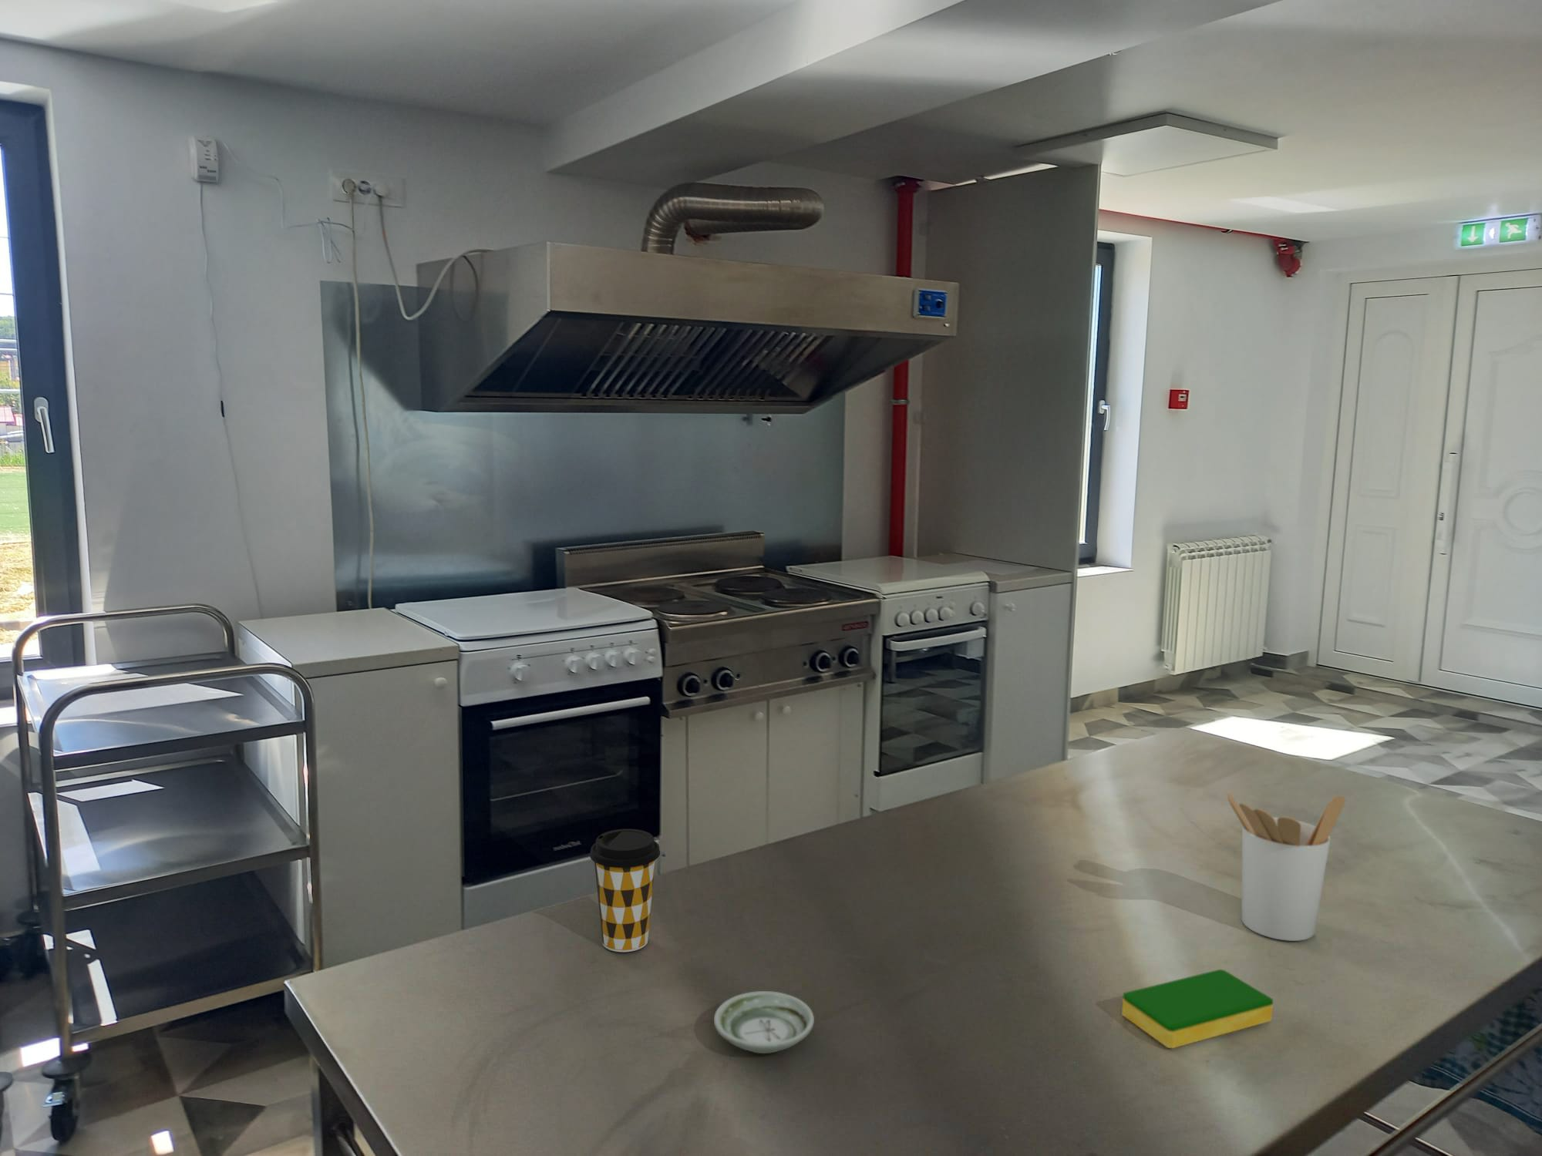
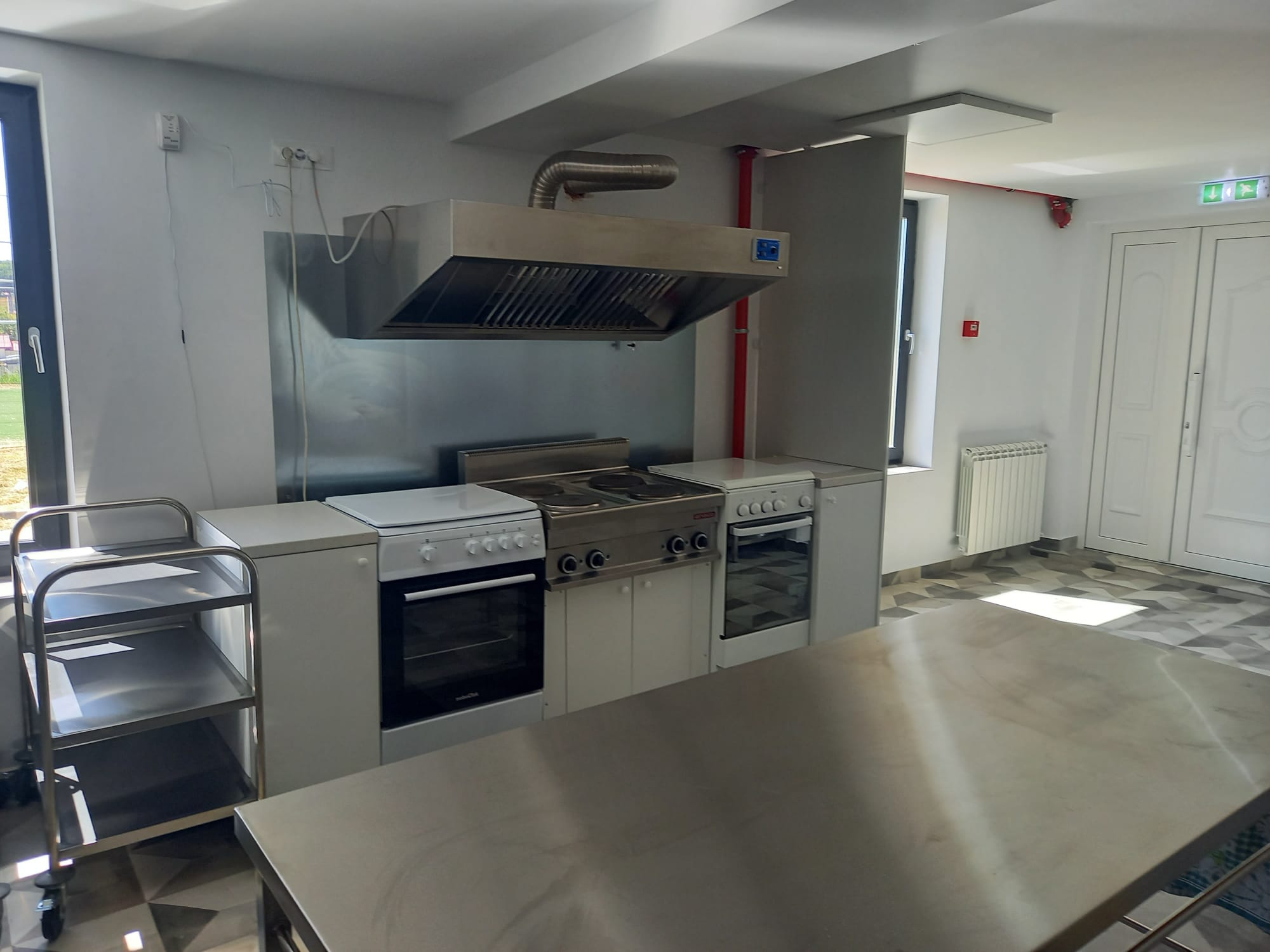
- coffee cup [589,828,661,952]
- utensil holder [1226,792,1347,942]
- dish sponge [1121,969,1274,1049]
- saucer [713,991,815,1054]
